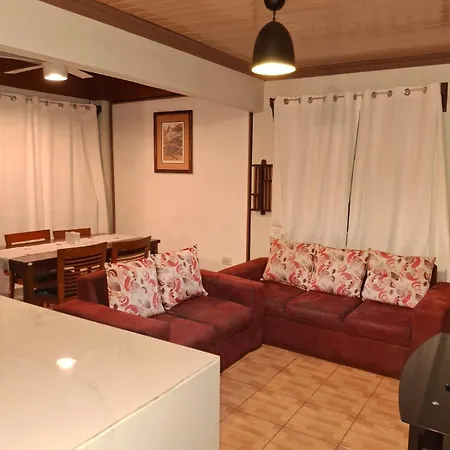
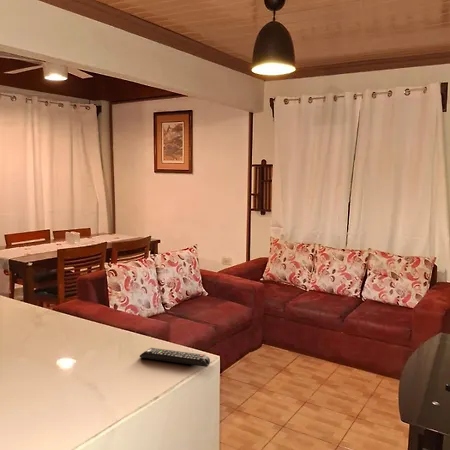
+ remote control [139,347,211,368]
